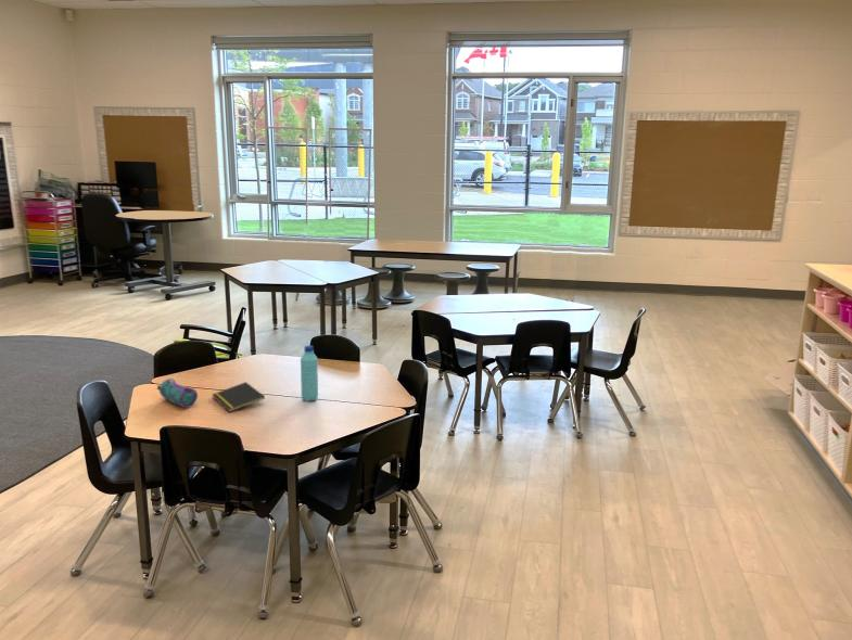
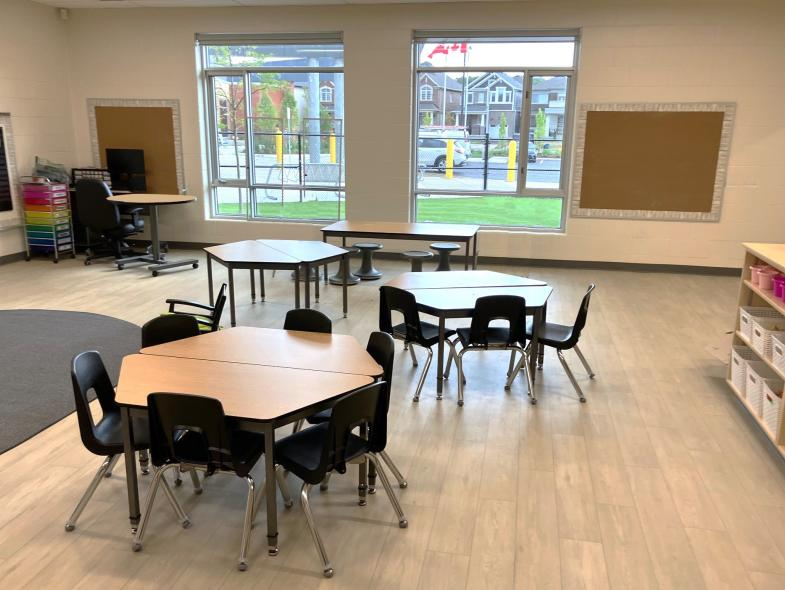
- water bottle [300,344,319,402]
- notepad [211,381,266,413]
- pencil case [156,377,199,409]
